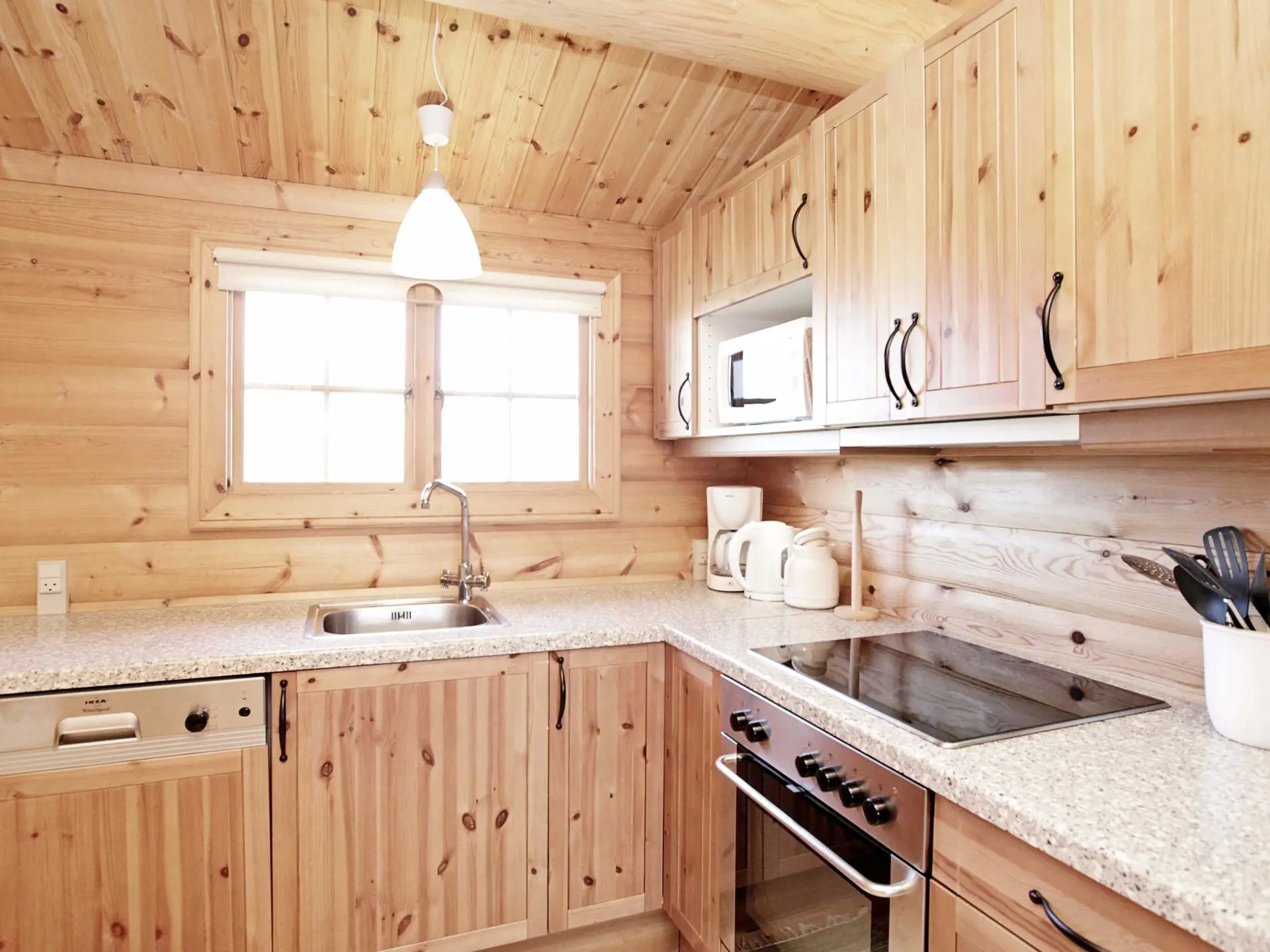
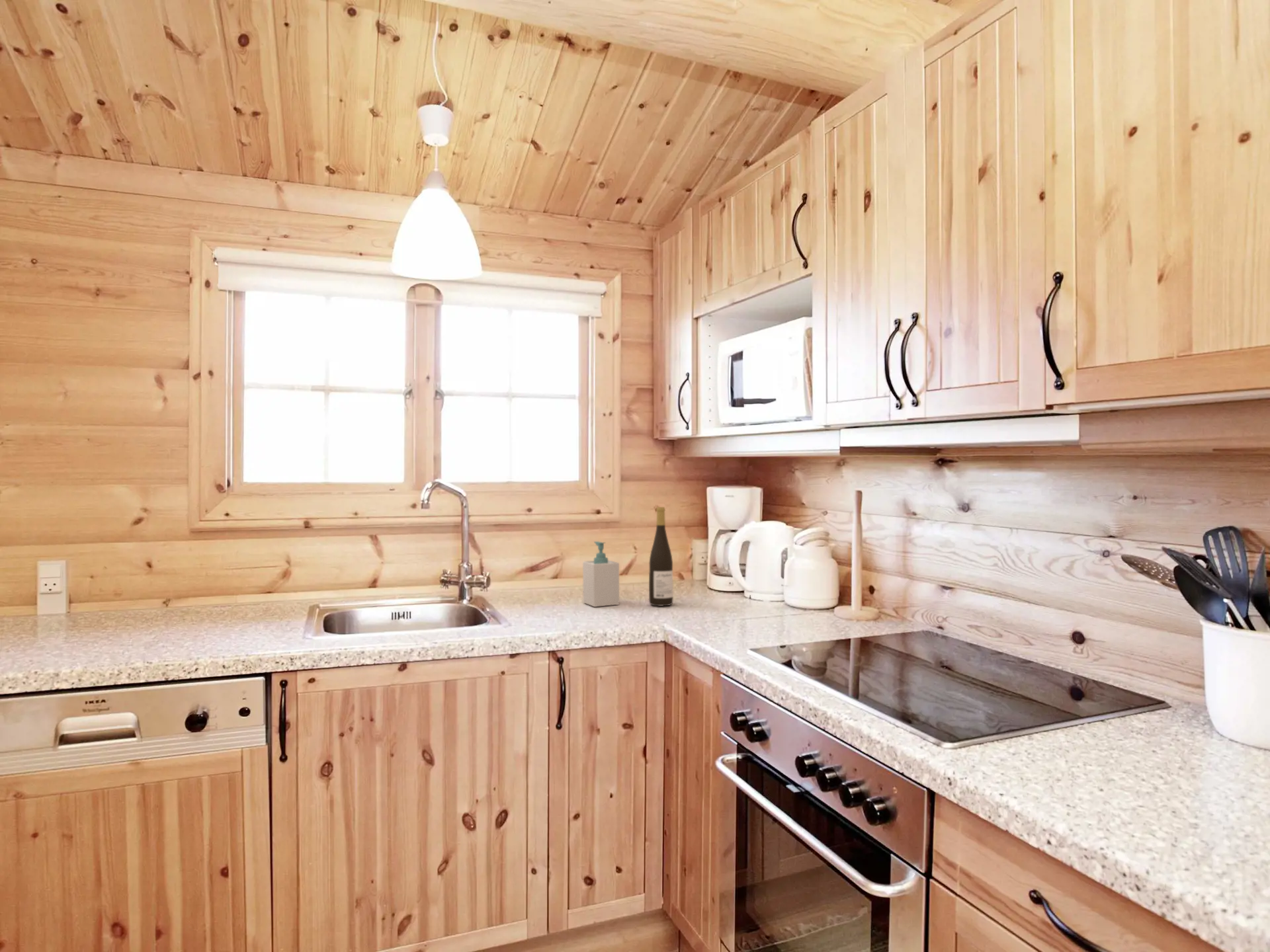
+ wine bottle [648,506,674,606]
+ soap bottle [582,541,620,608]
